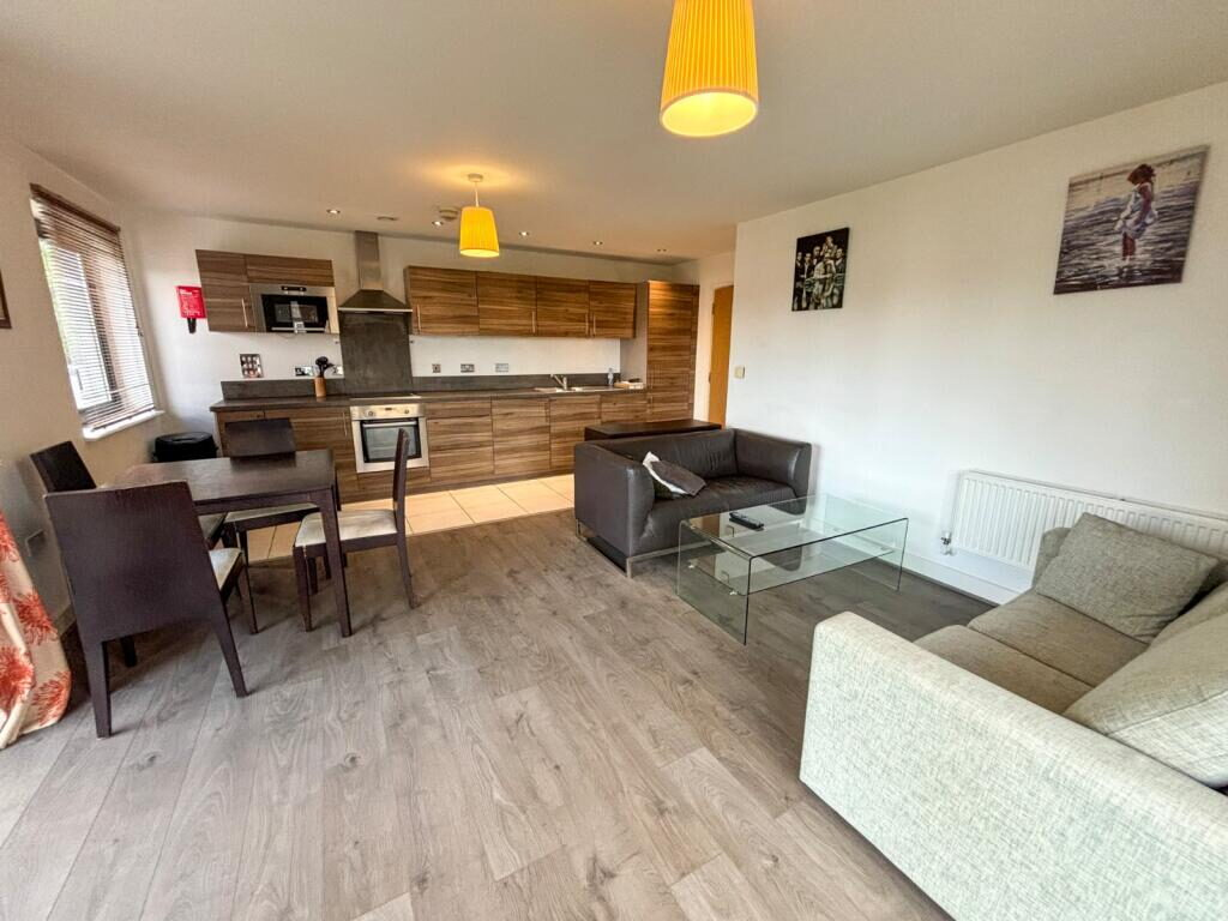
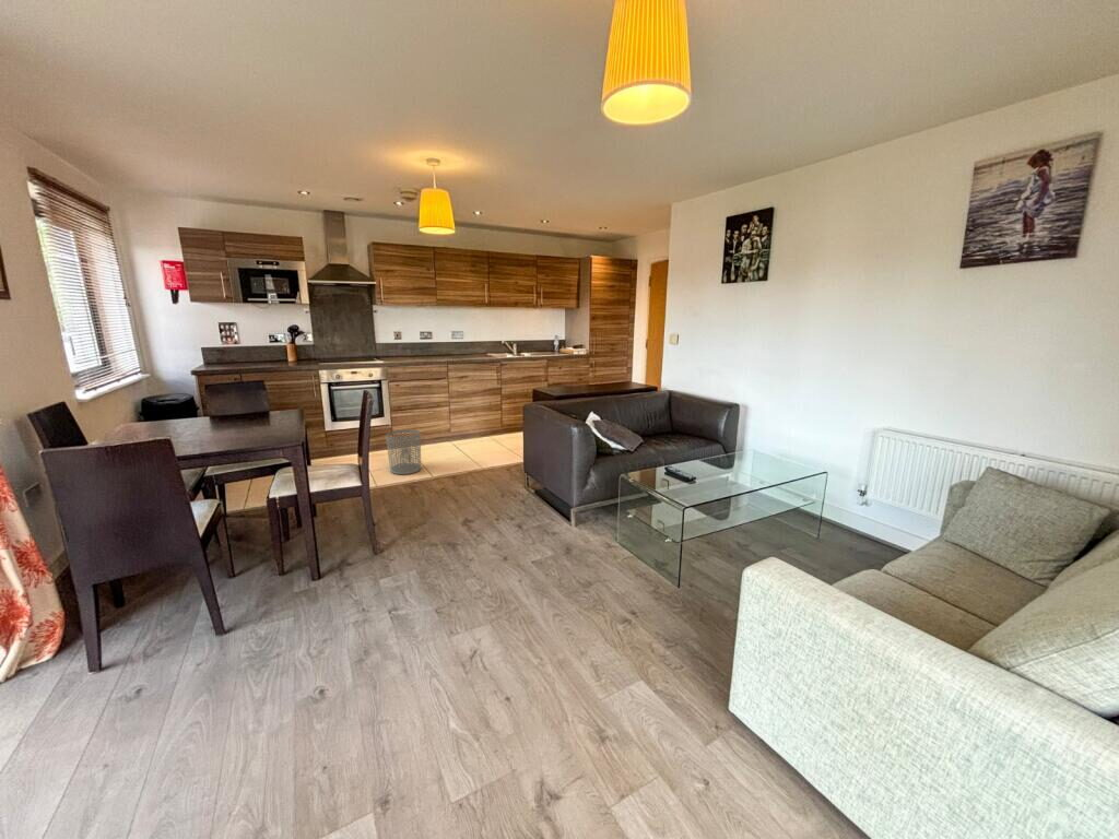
+ waste bin [385,428,422,475]
